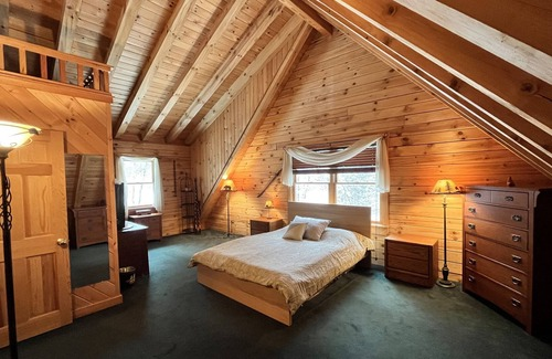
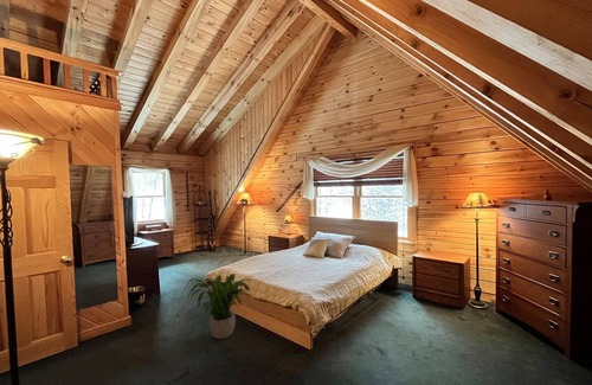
+ potted plant [182,272,257,340]
